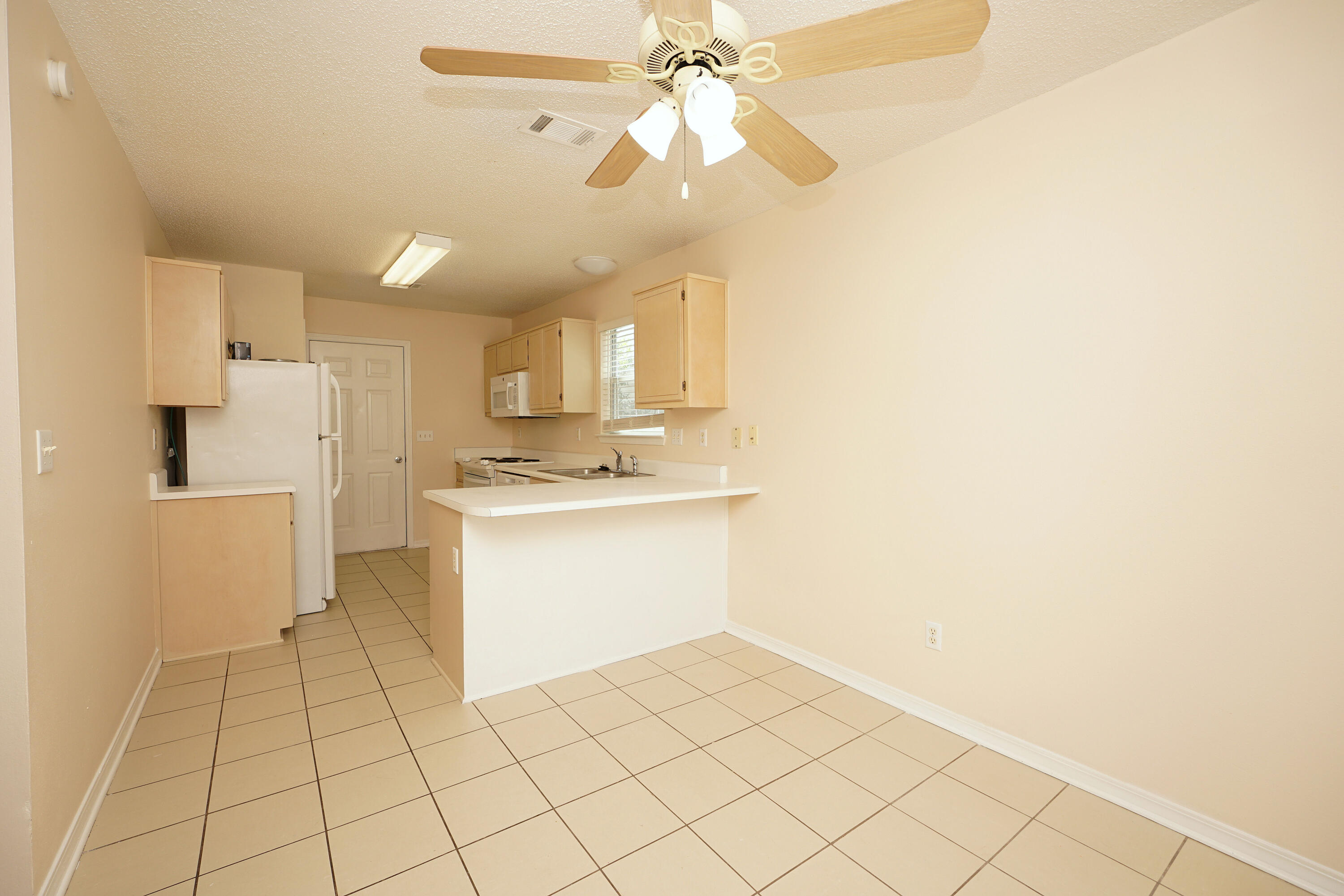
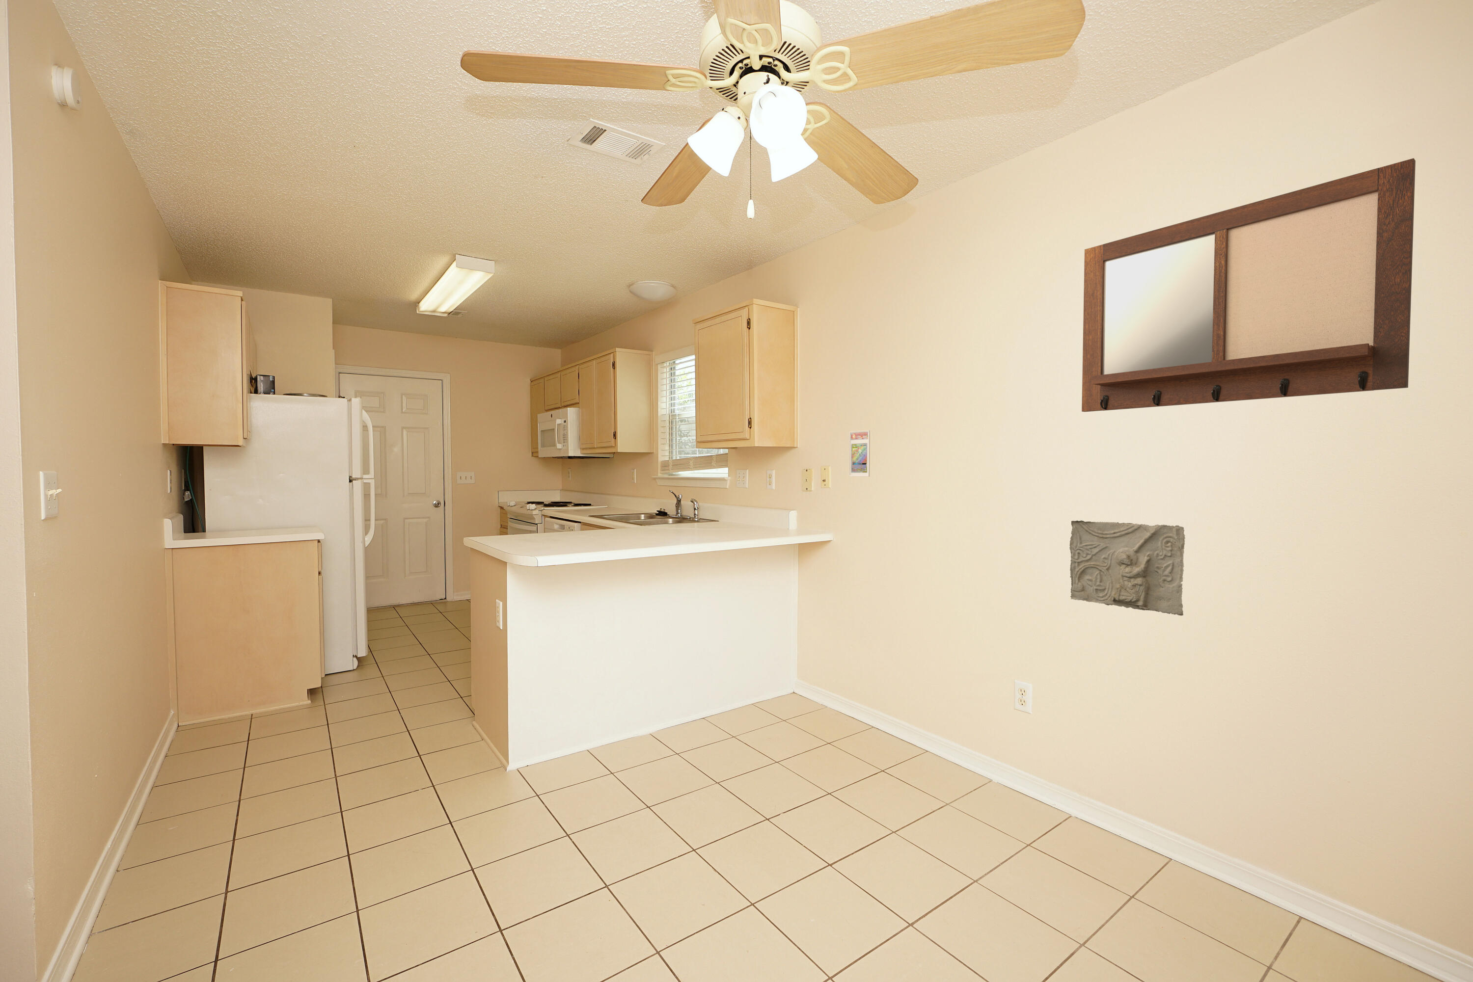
+ writing board [1081,158,1416,412]
+ trading card display case [848,430,870,477]
+ relief sculpture [1069,521,1186,616]
